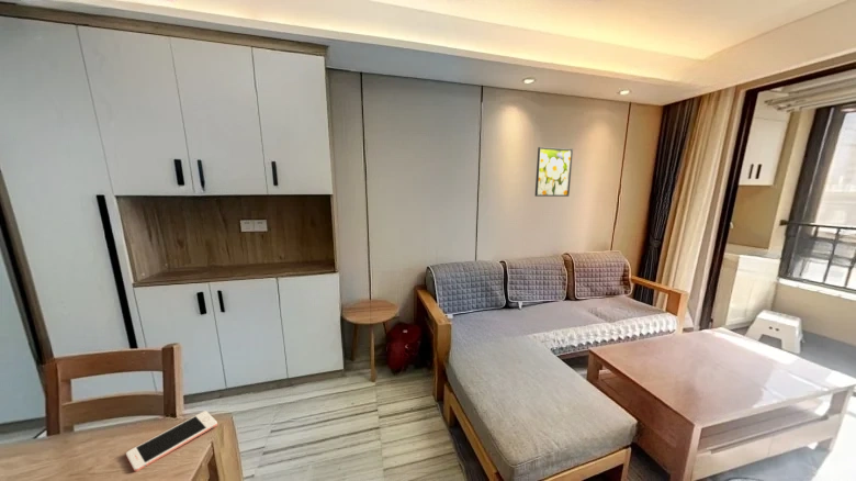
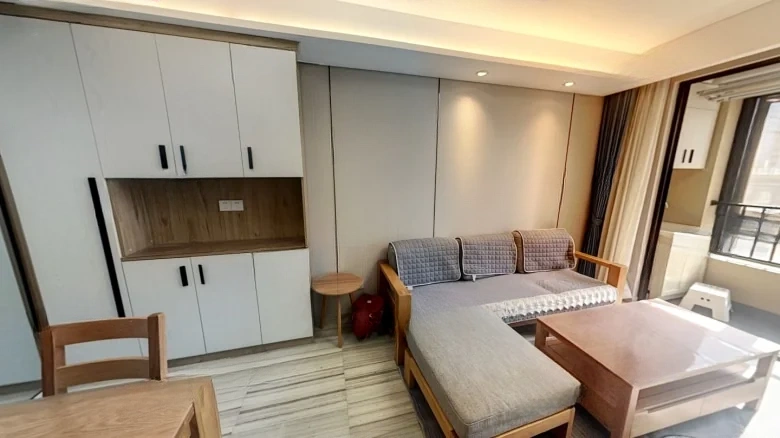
- cell phone [125,410,218,472]
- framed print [533,146,574,198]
